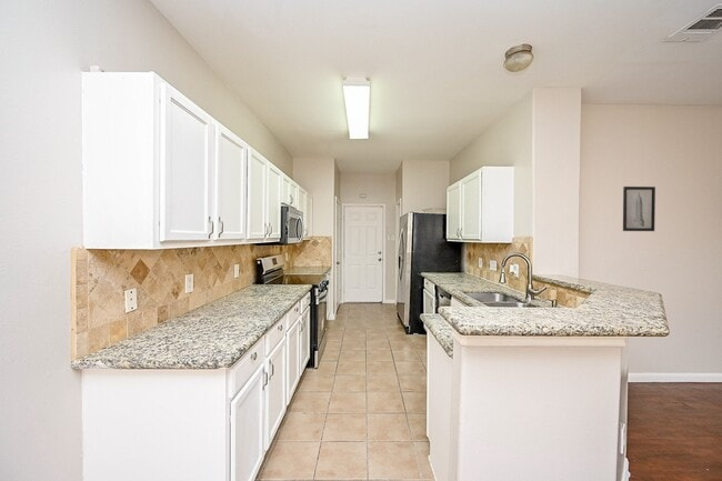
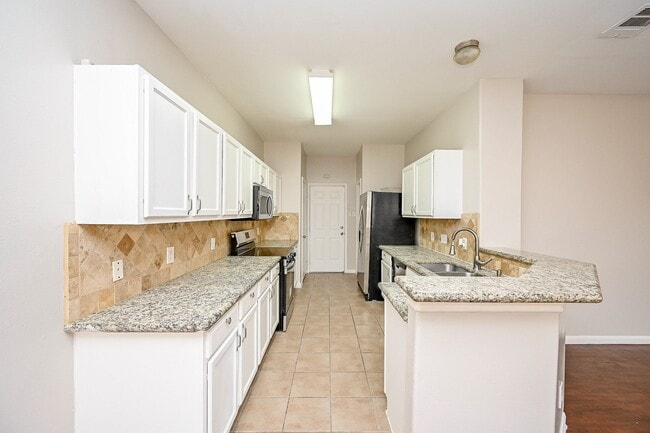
- wall art [622,186,656,232]
